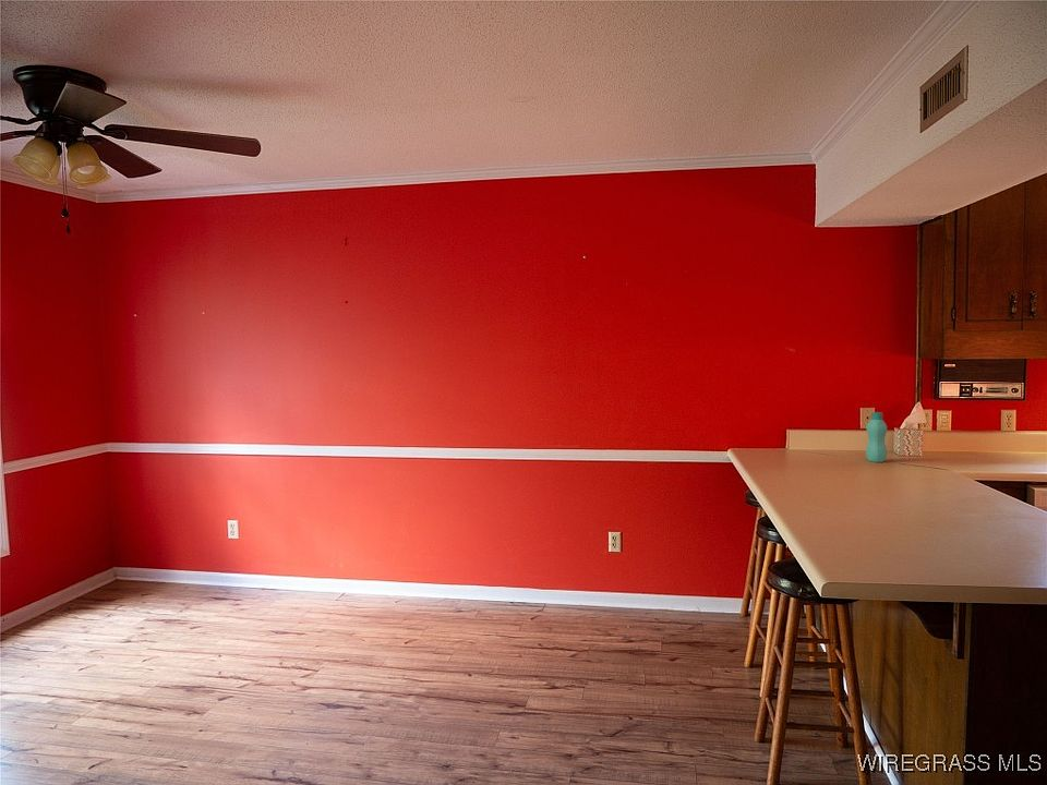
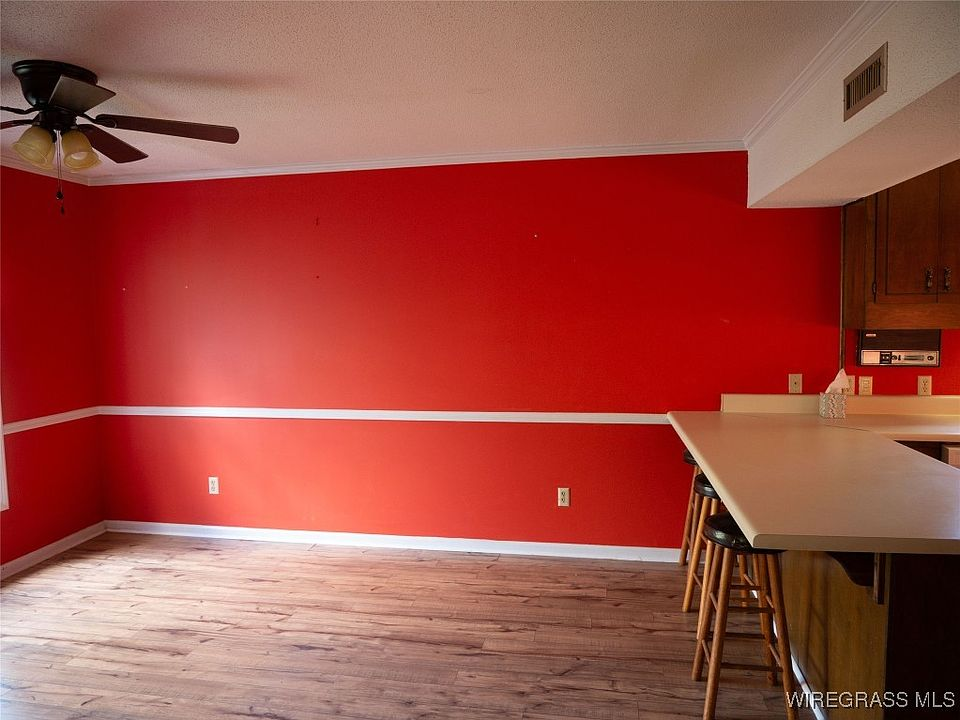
- bottle [865,411,888,463]
